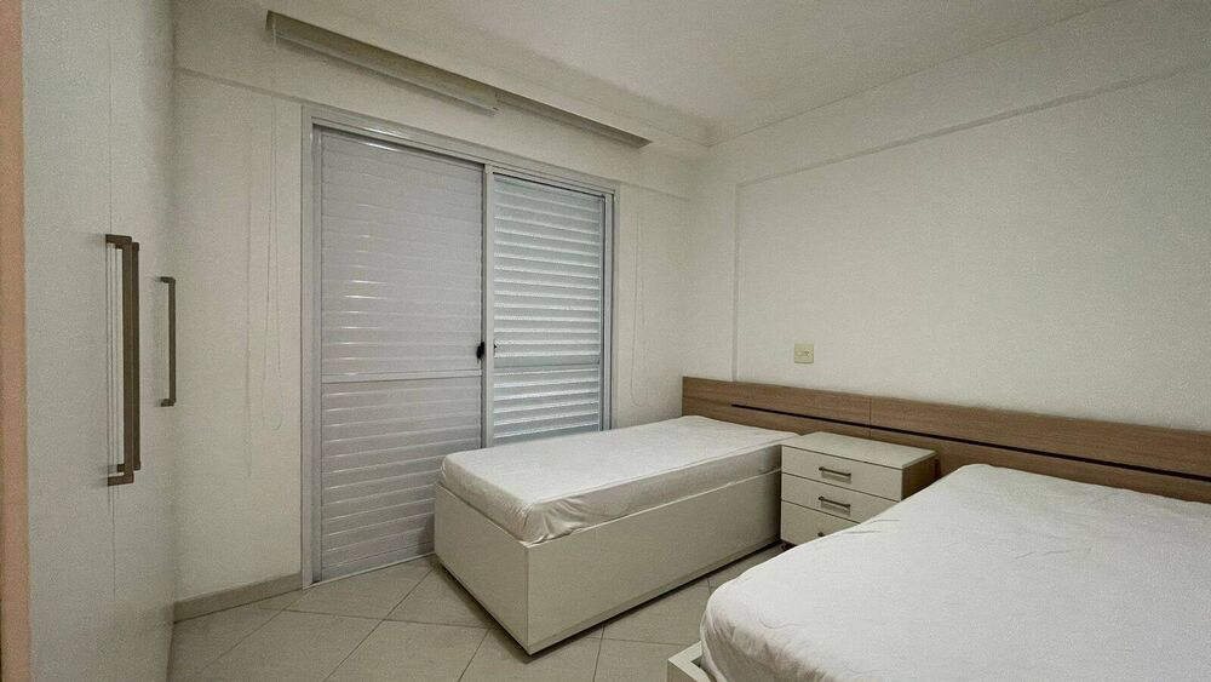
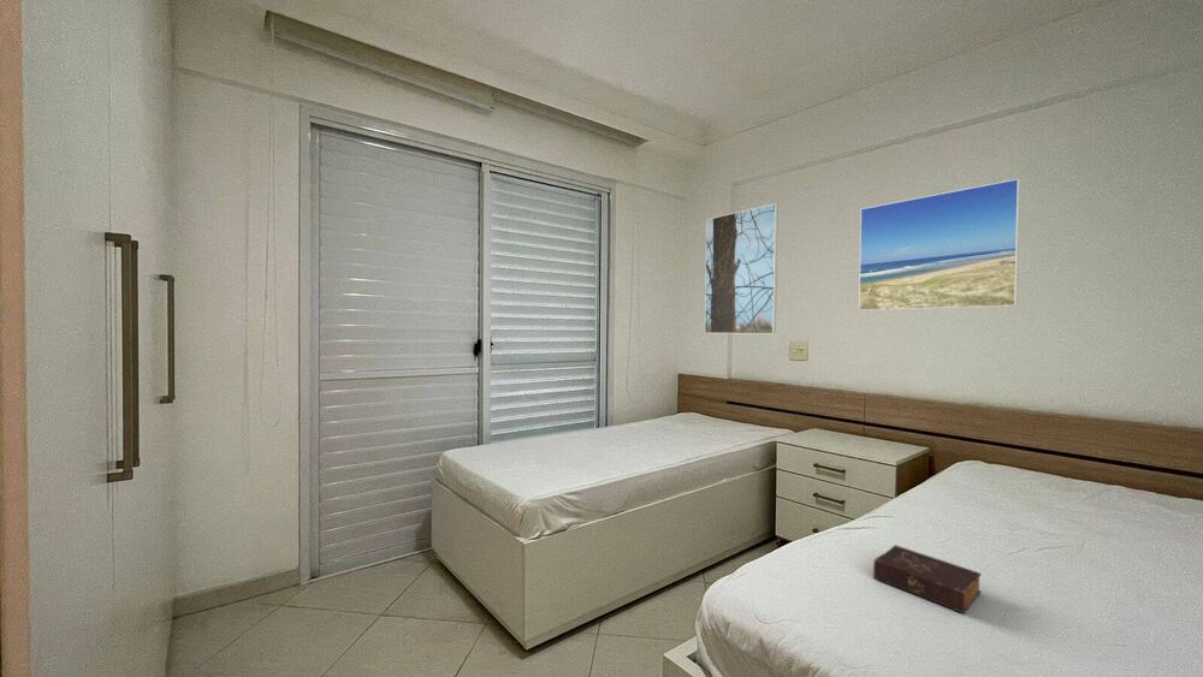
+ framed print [704,202,780,335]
+ book [872,544,983,614]
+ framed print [858,178,1021,311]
